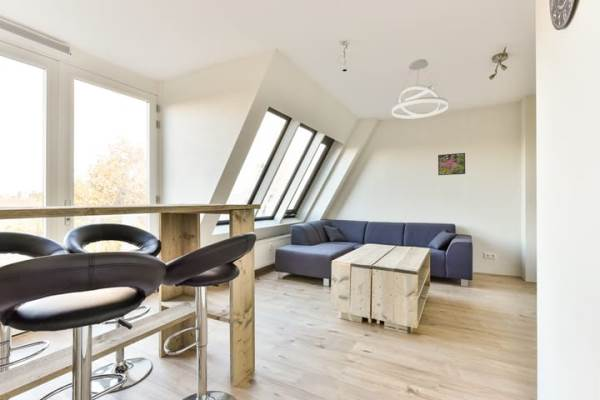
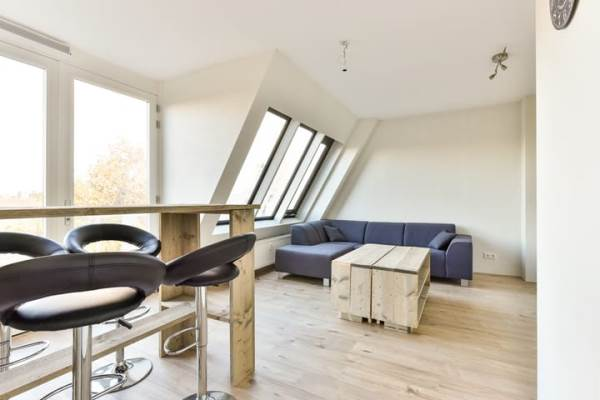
- pendant light [391,58,449,119]
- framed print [437,152,466,176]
